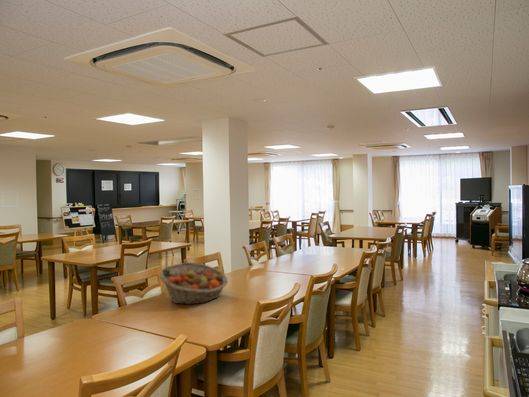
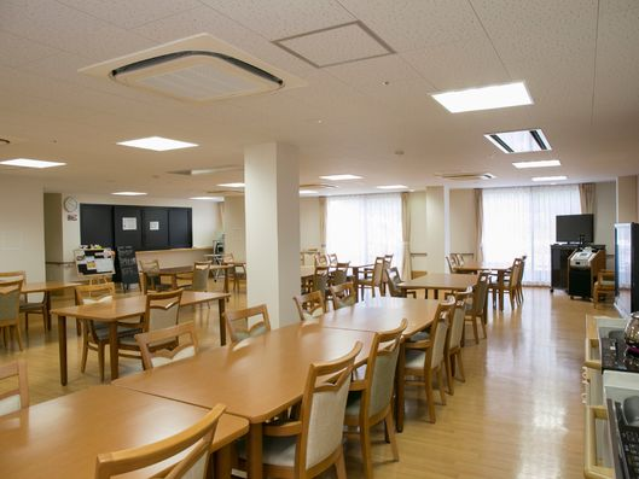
- fruit basket [158,262,229,305]
